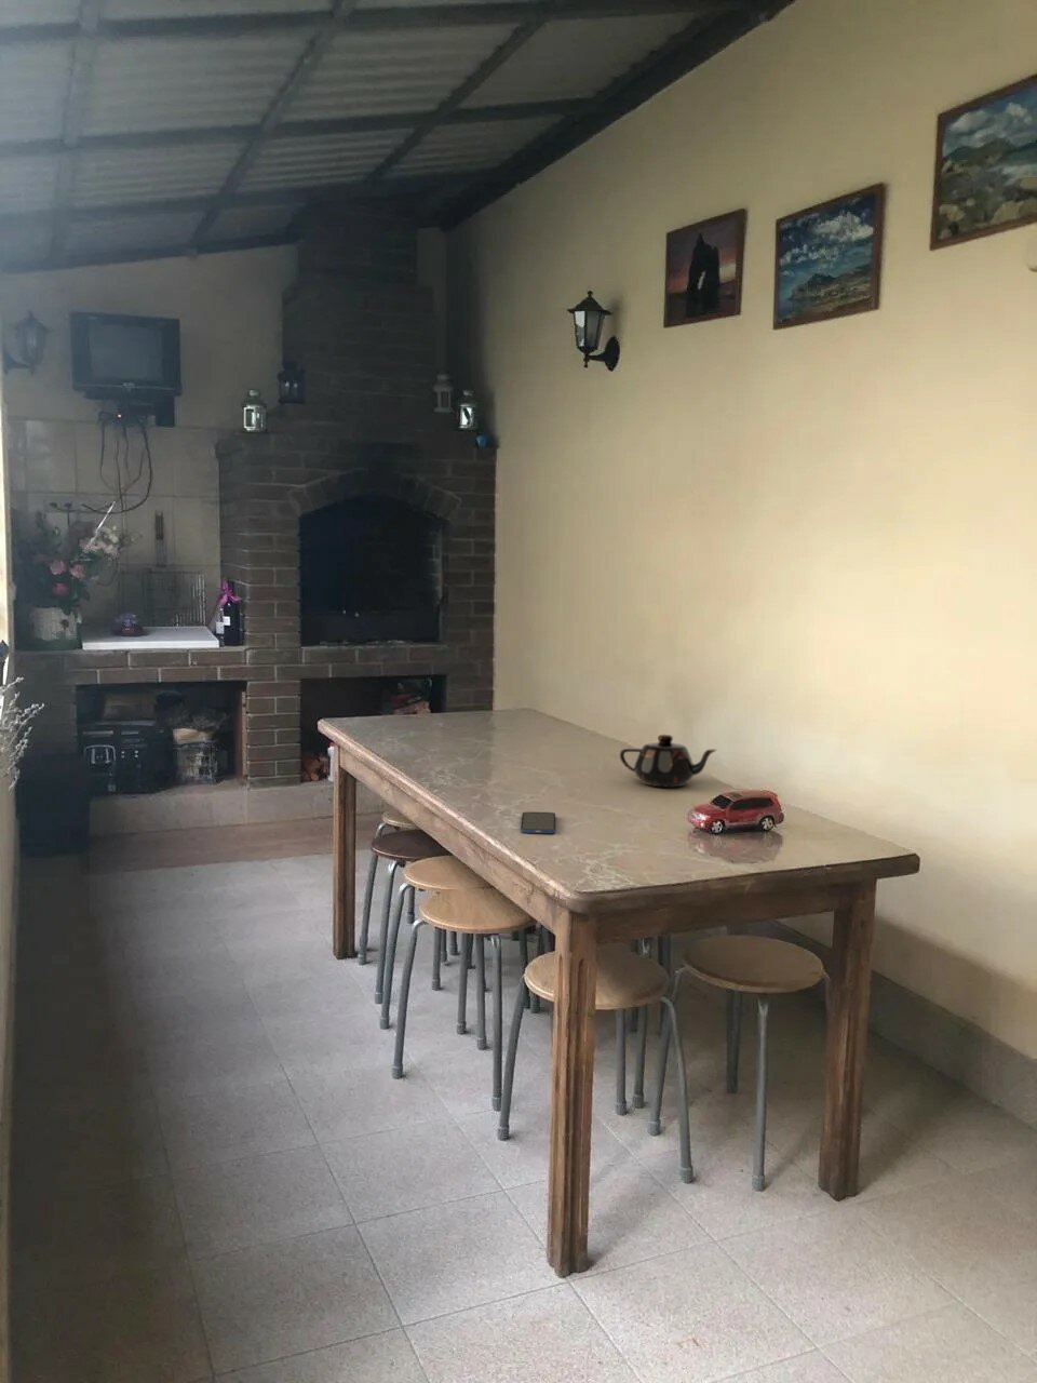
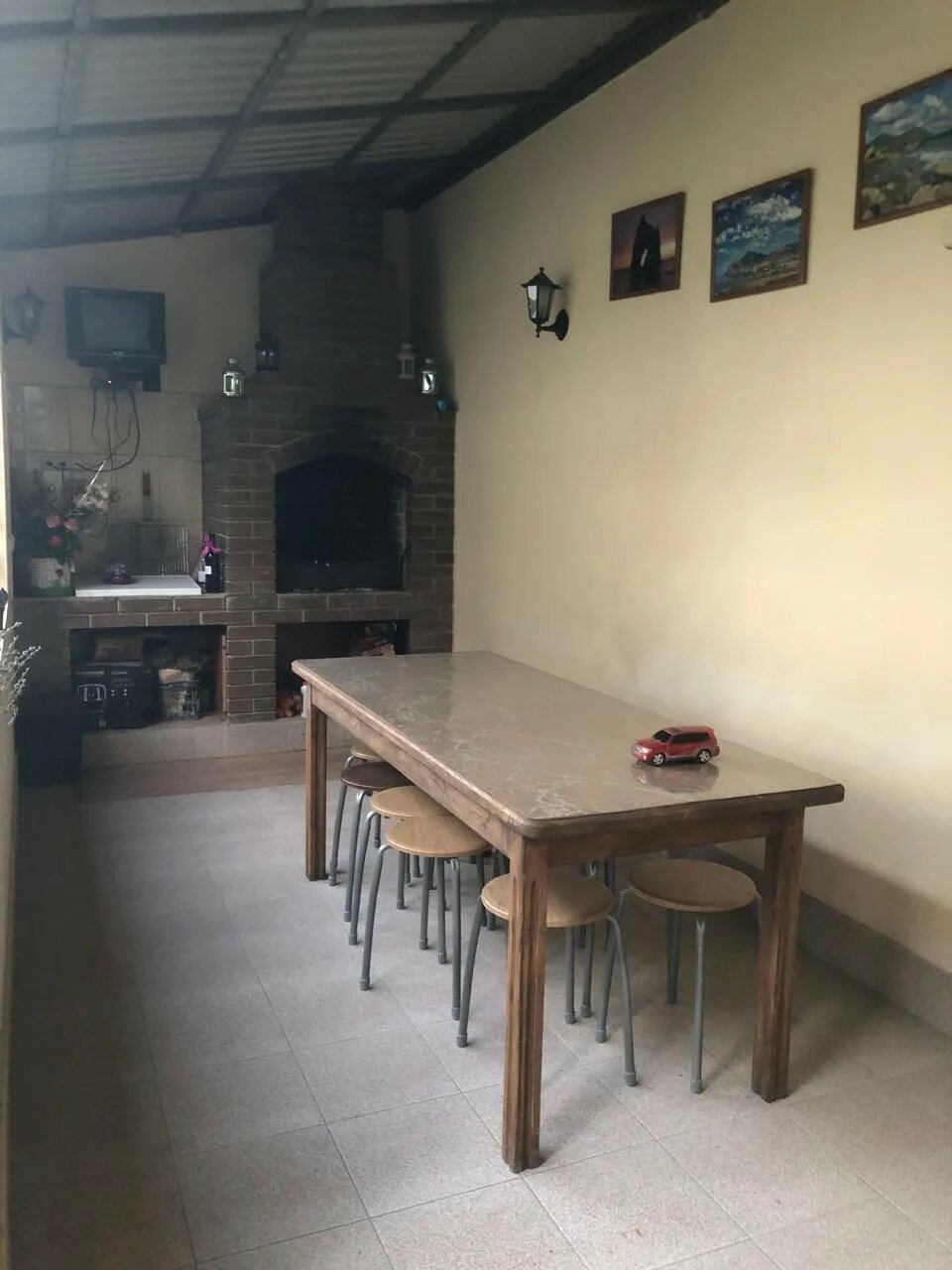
- teapot [619,733,718,787]
- smartphone [520,810,557,834]
